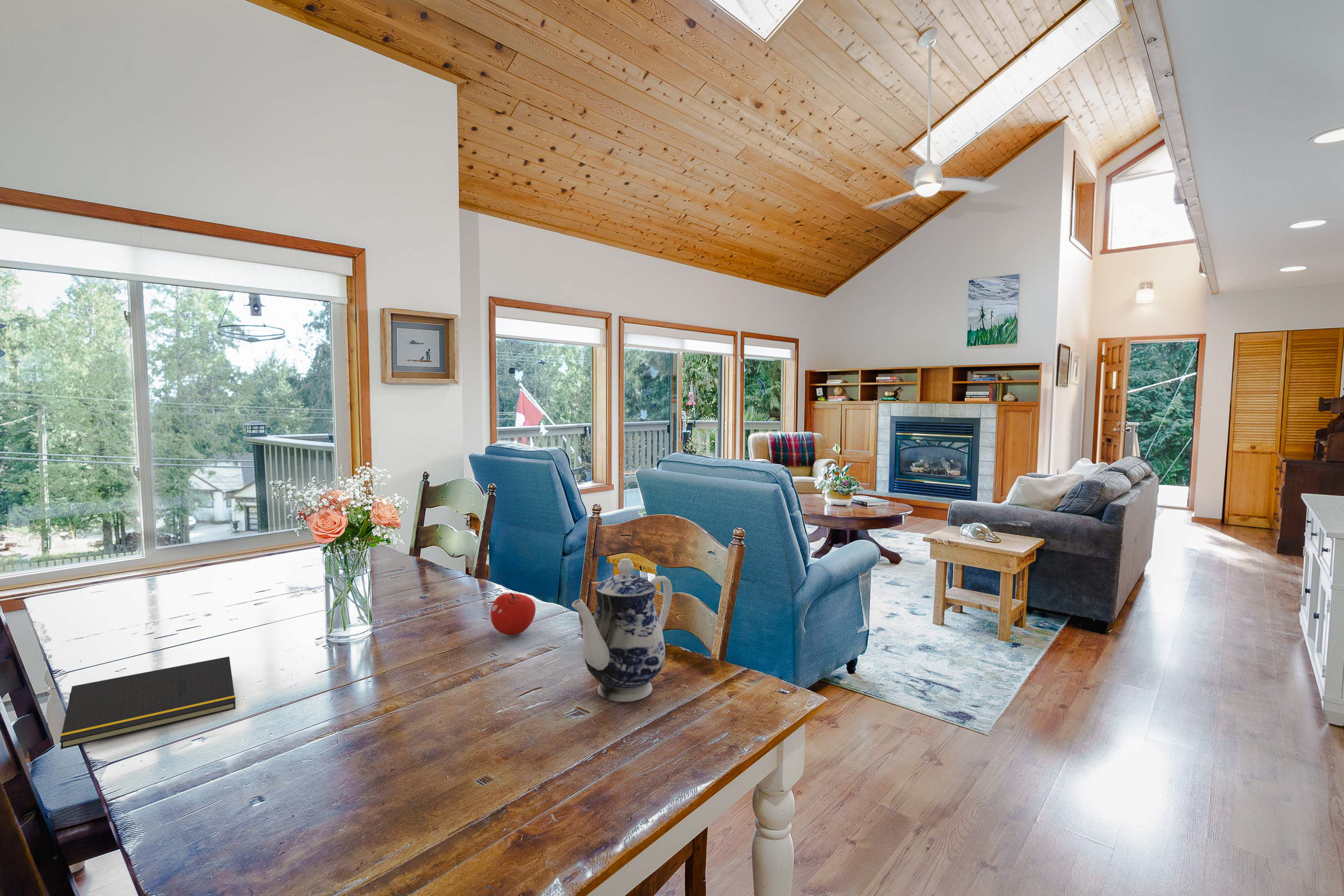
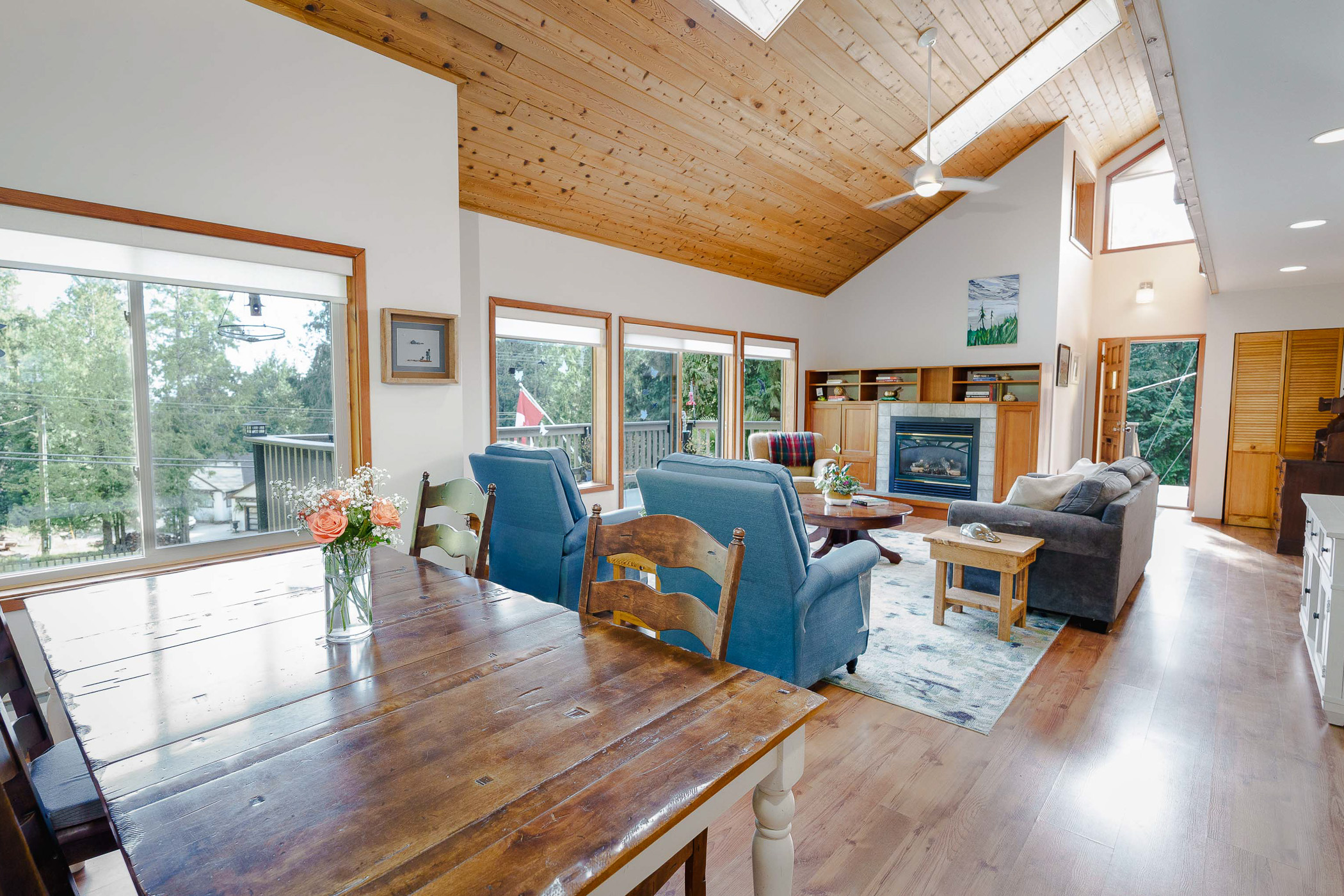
- teapot [571,558,673,703]
- fruit [490,592,536,636]
- notepad [60,656,236,749]
